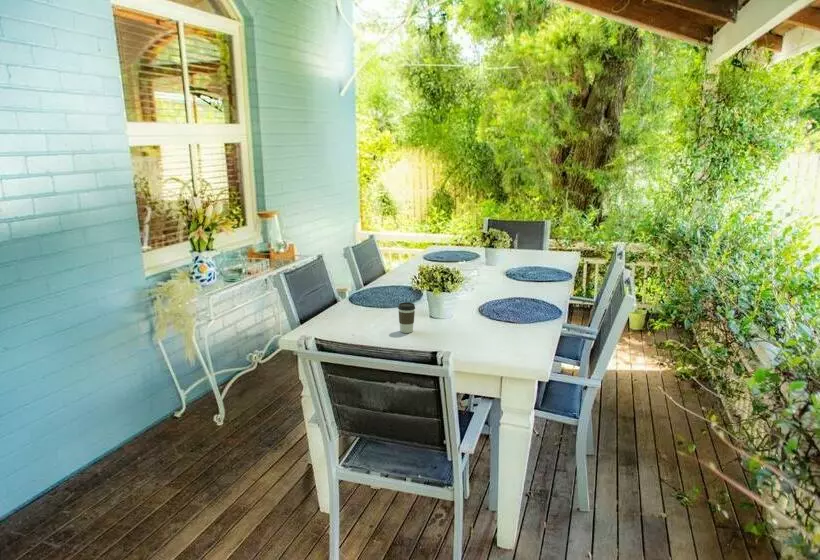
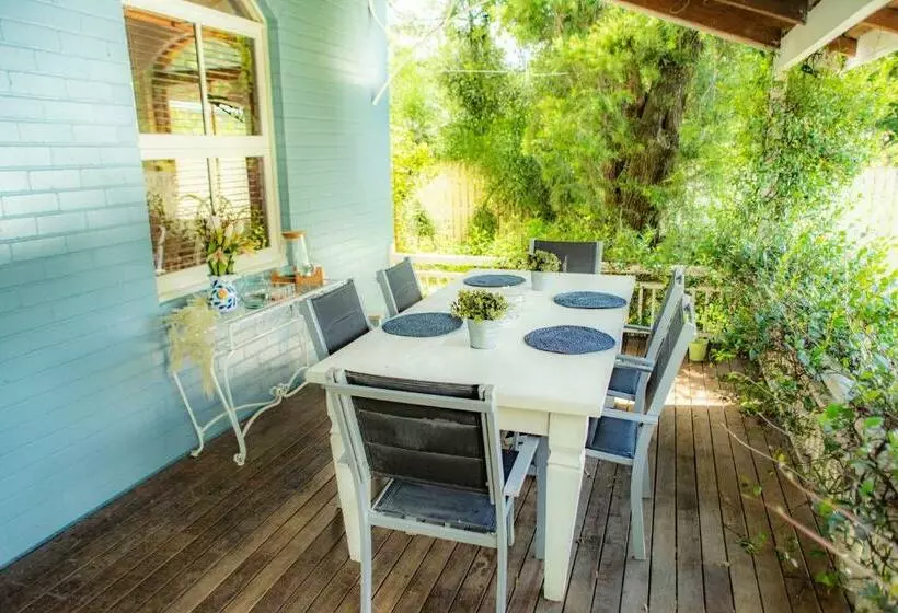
- coffee cup [397,302,416,334]
